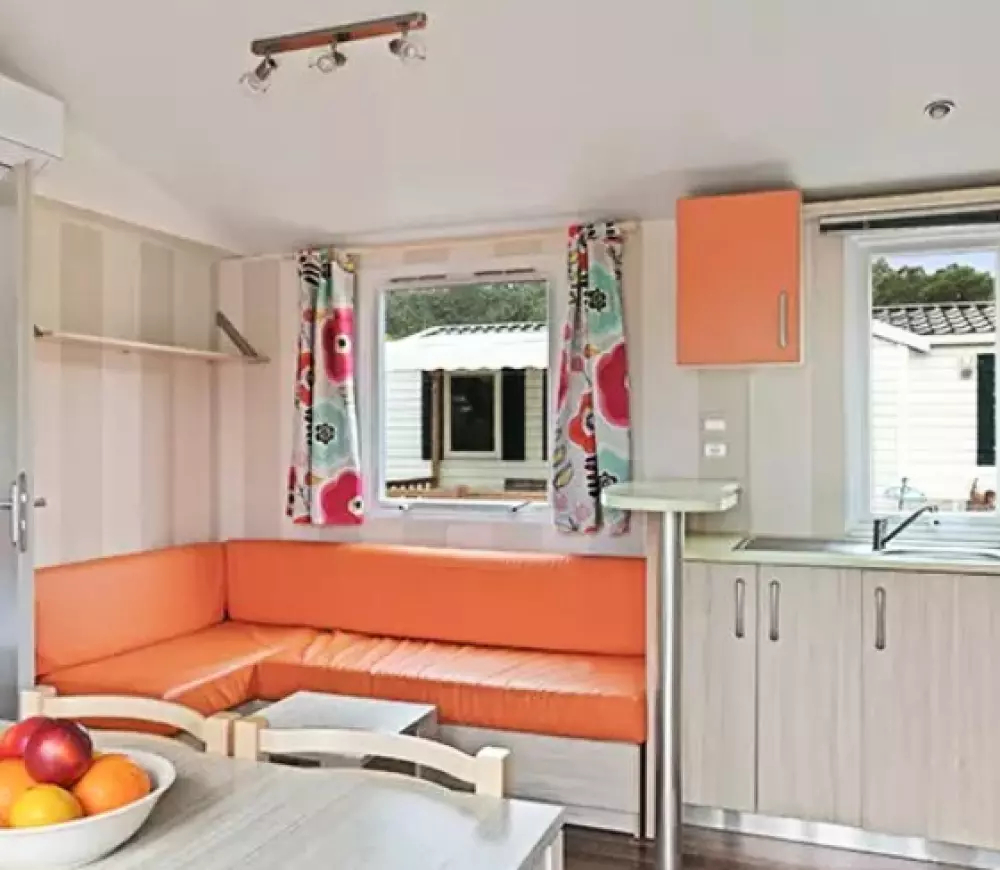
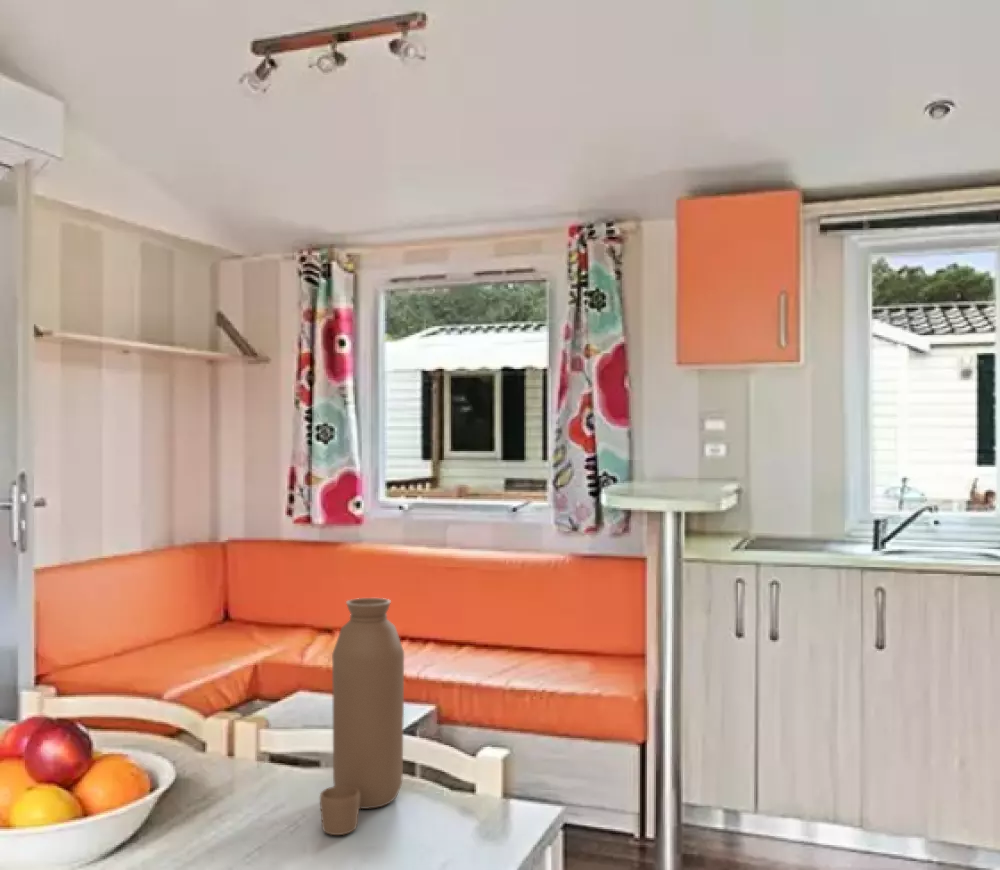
+ water bottle [319,597,405,836]
